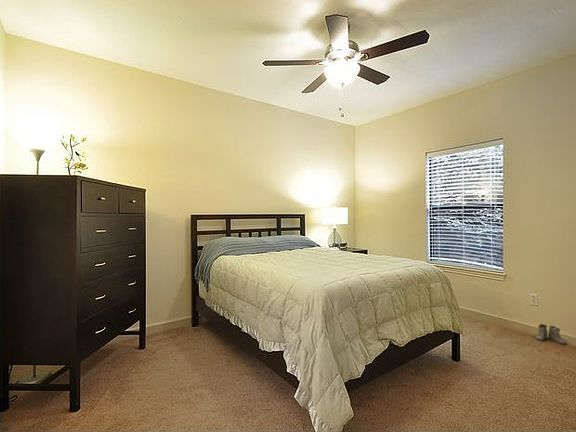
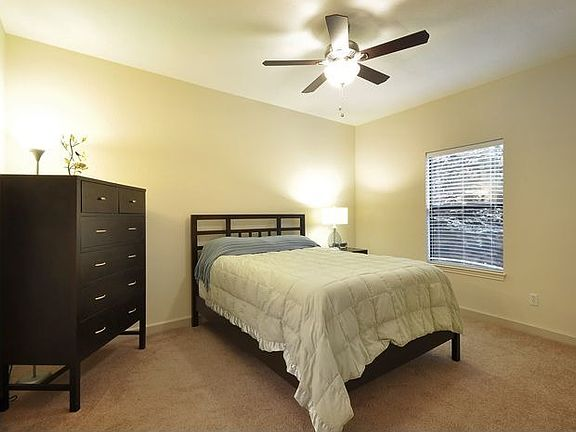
- boots [532,323,567,346]
